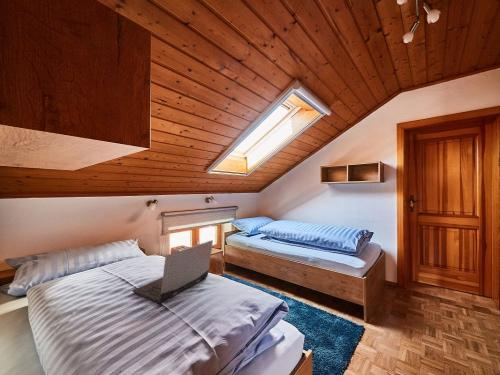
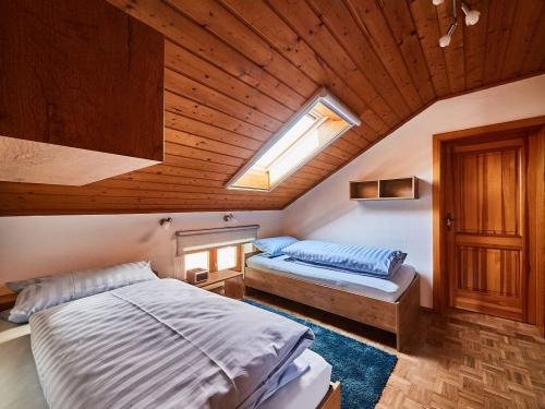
- laptop computer [131,239,214,304]
